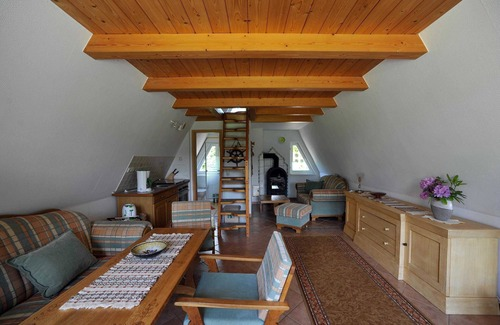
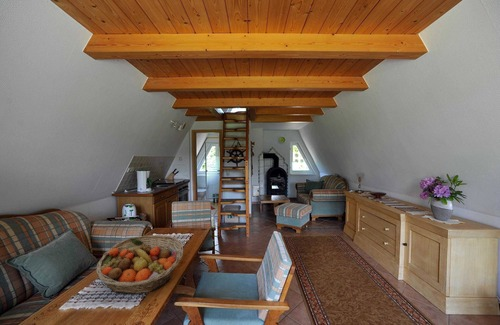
+ fruit basket [95,234,184,295]
